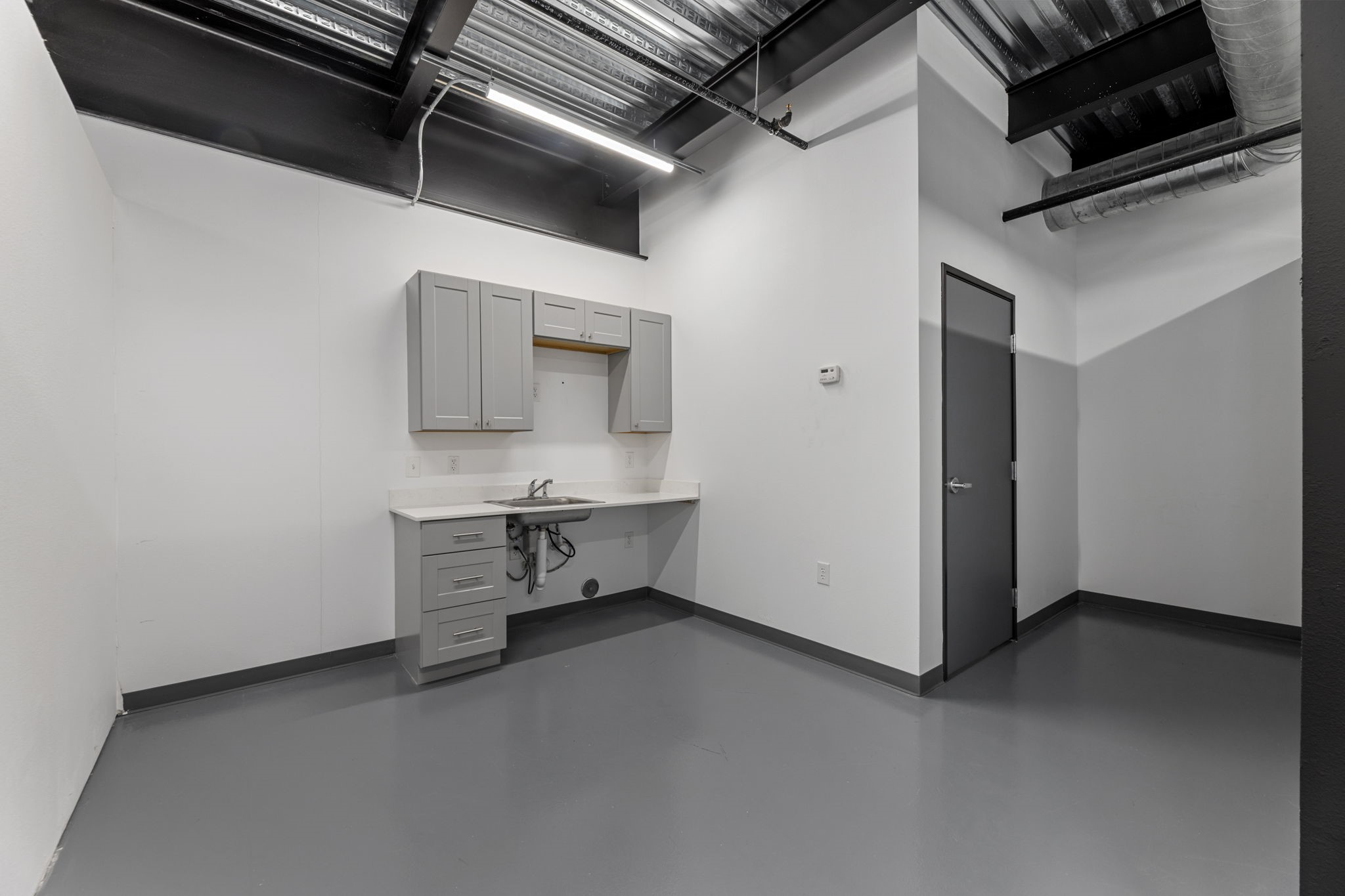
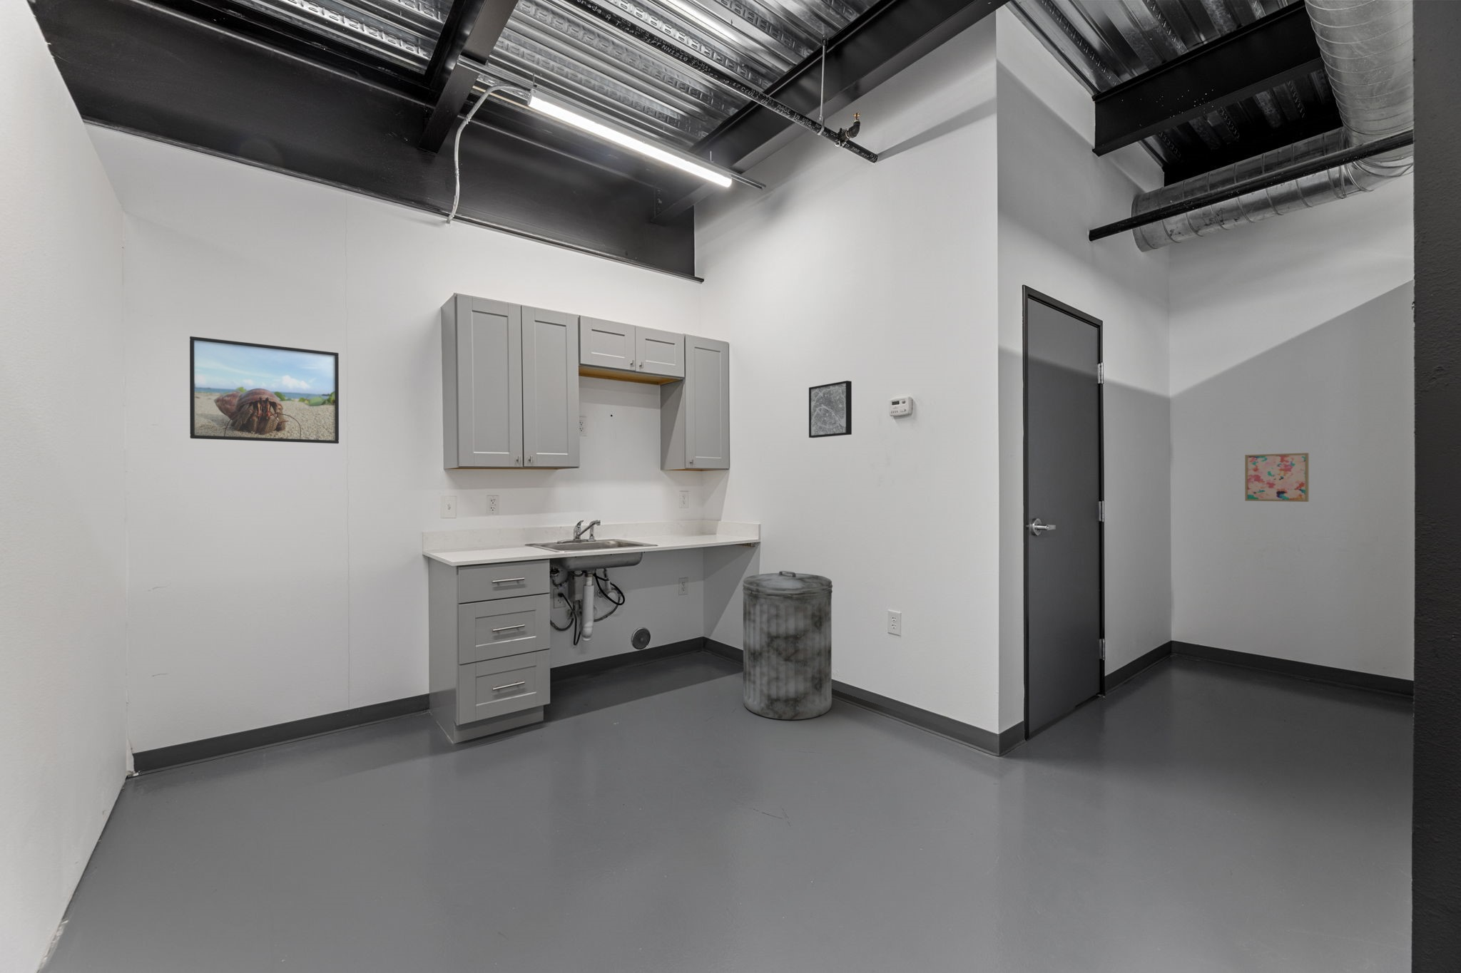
+ trash can [742,570,833,721]
+ wall art [1244,452,1310,503]
+ wall art [808,380,853,439]
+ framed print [189,336,340,444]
